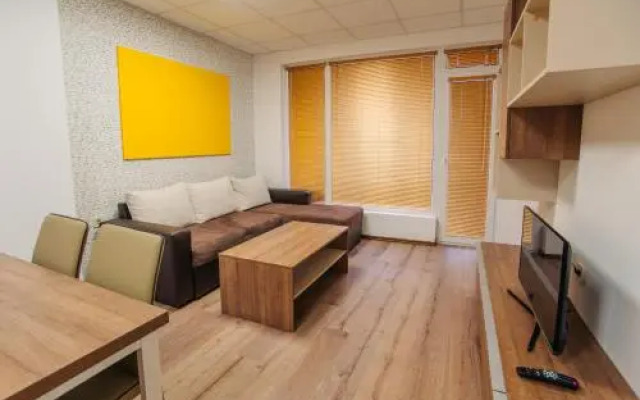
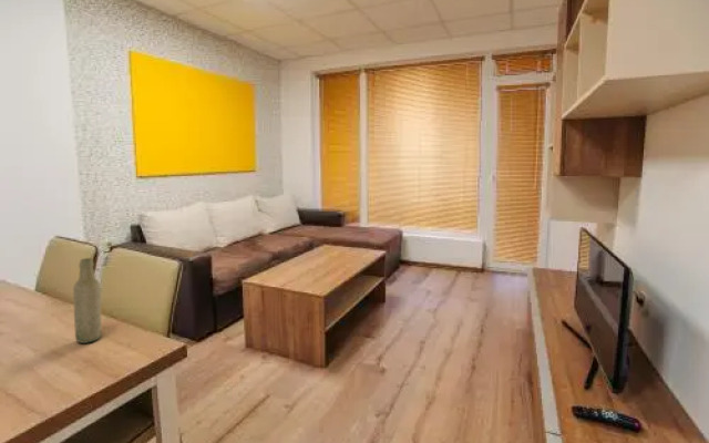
+ bottle [72,257,103,344]
